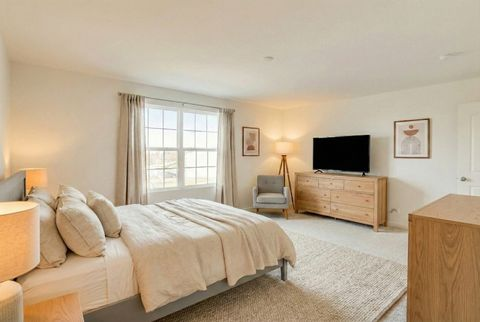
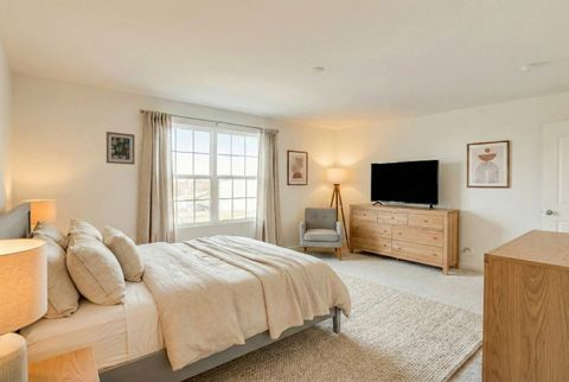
+ wall art [106,130,135,165]
